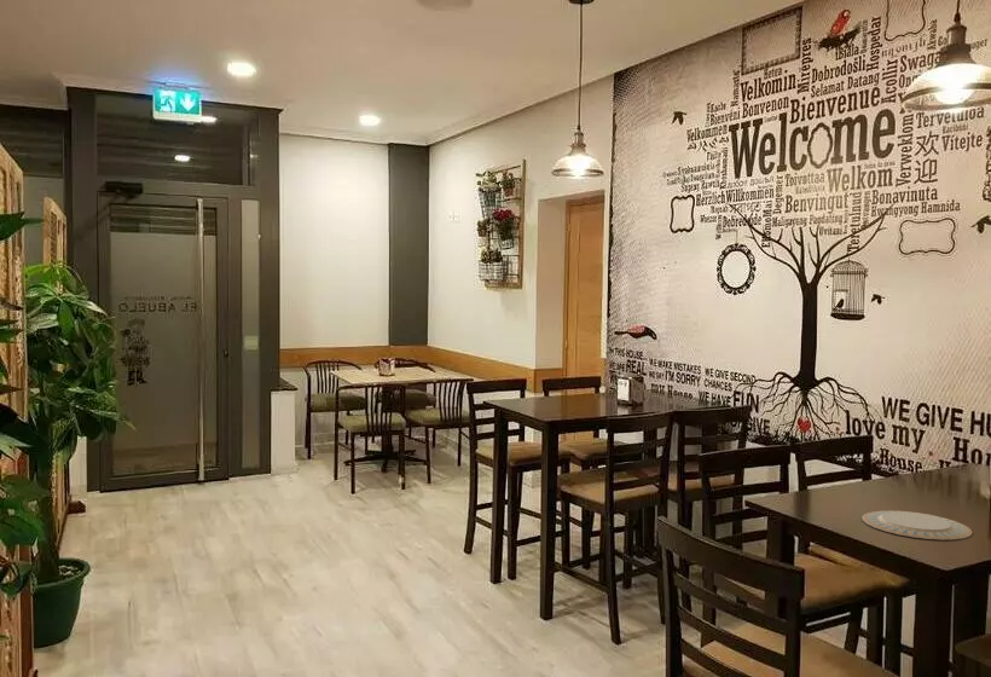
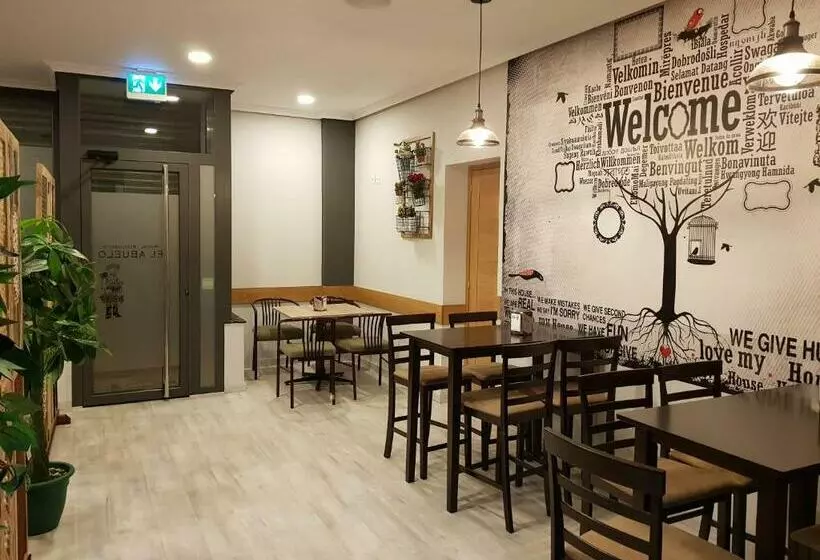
- chinaware [860,509,973,542]
